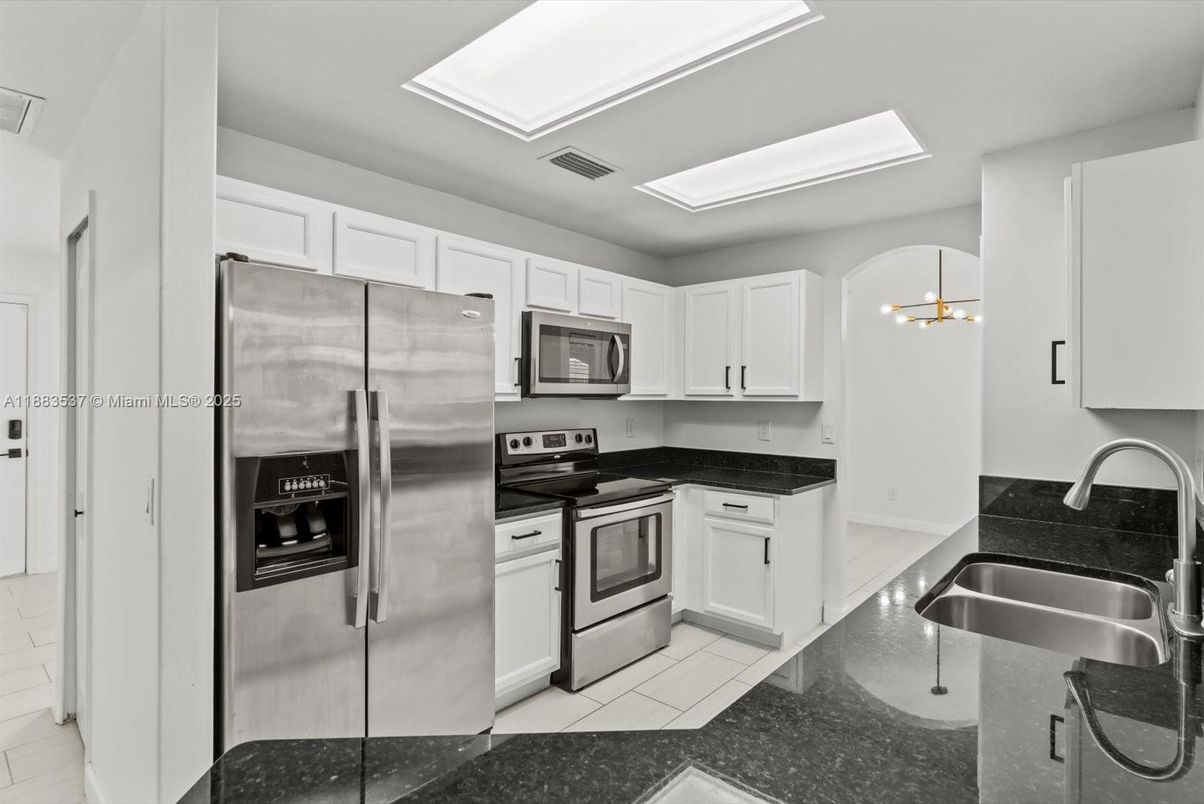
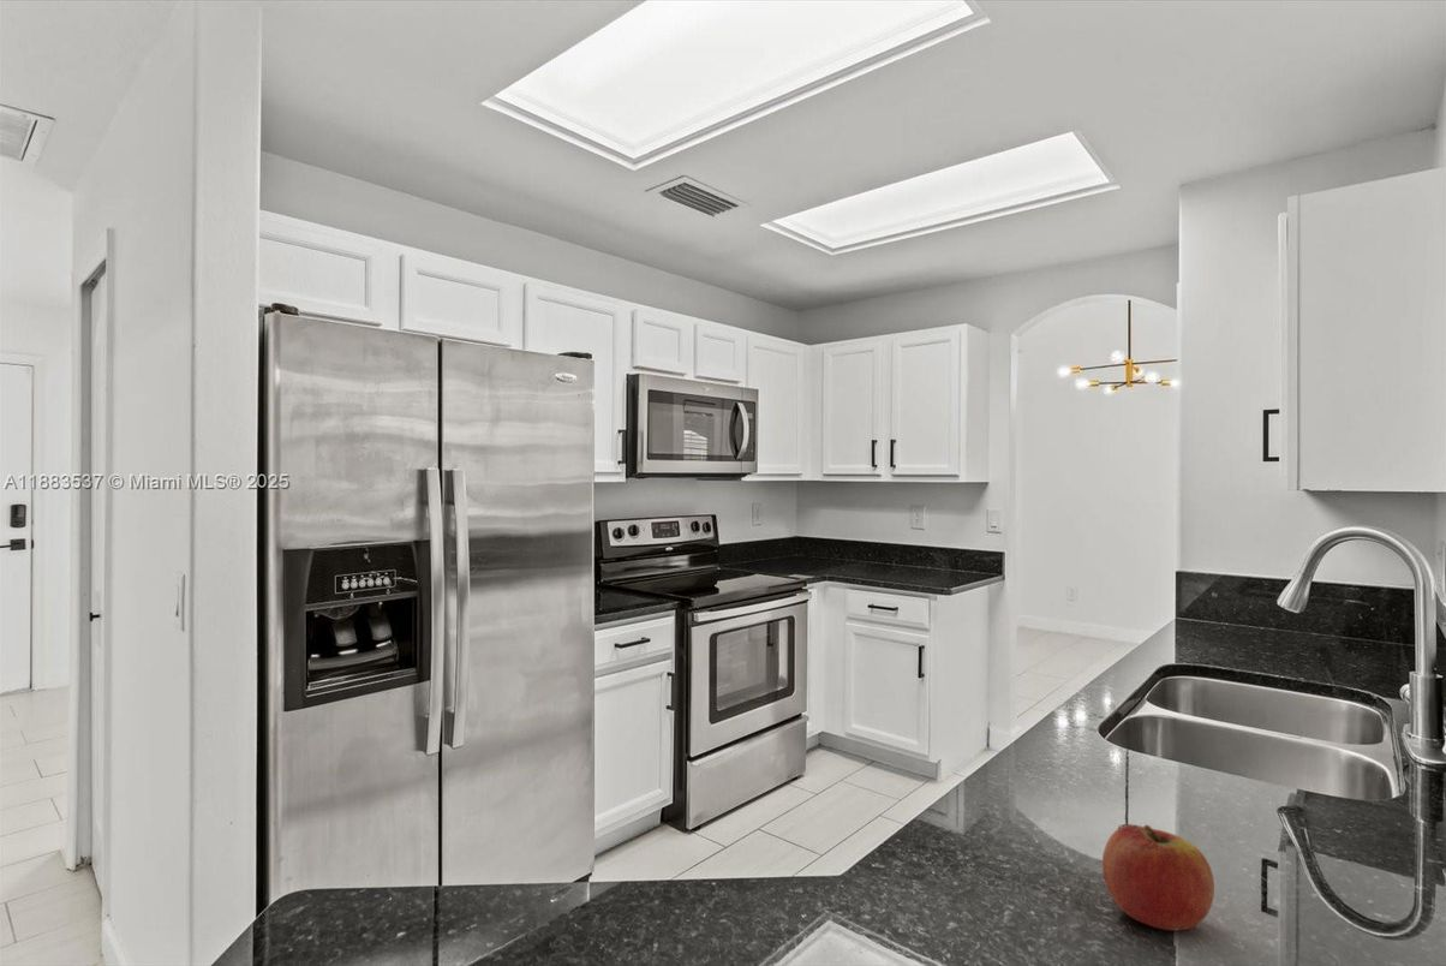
+ fruit [1101,824,1215,932]
